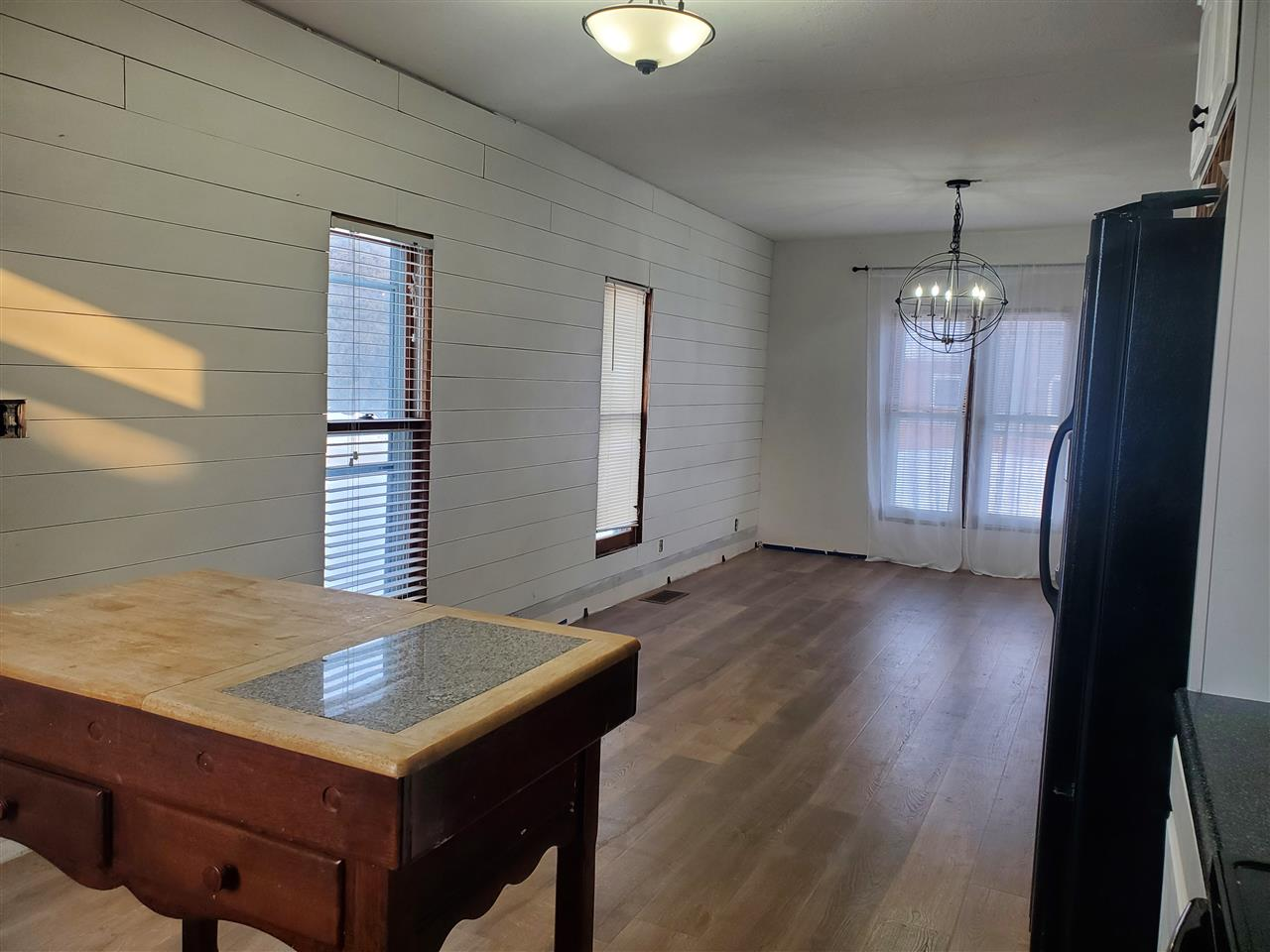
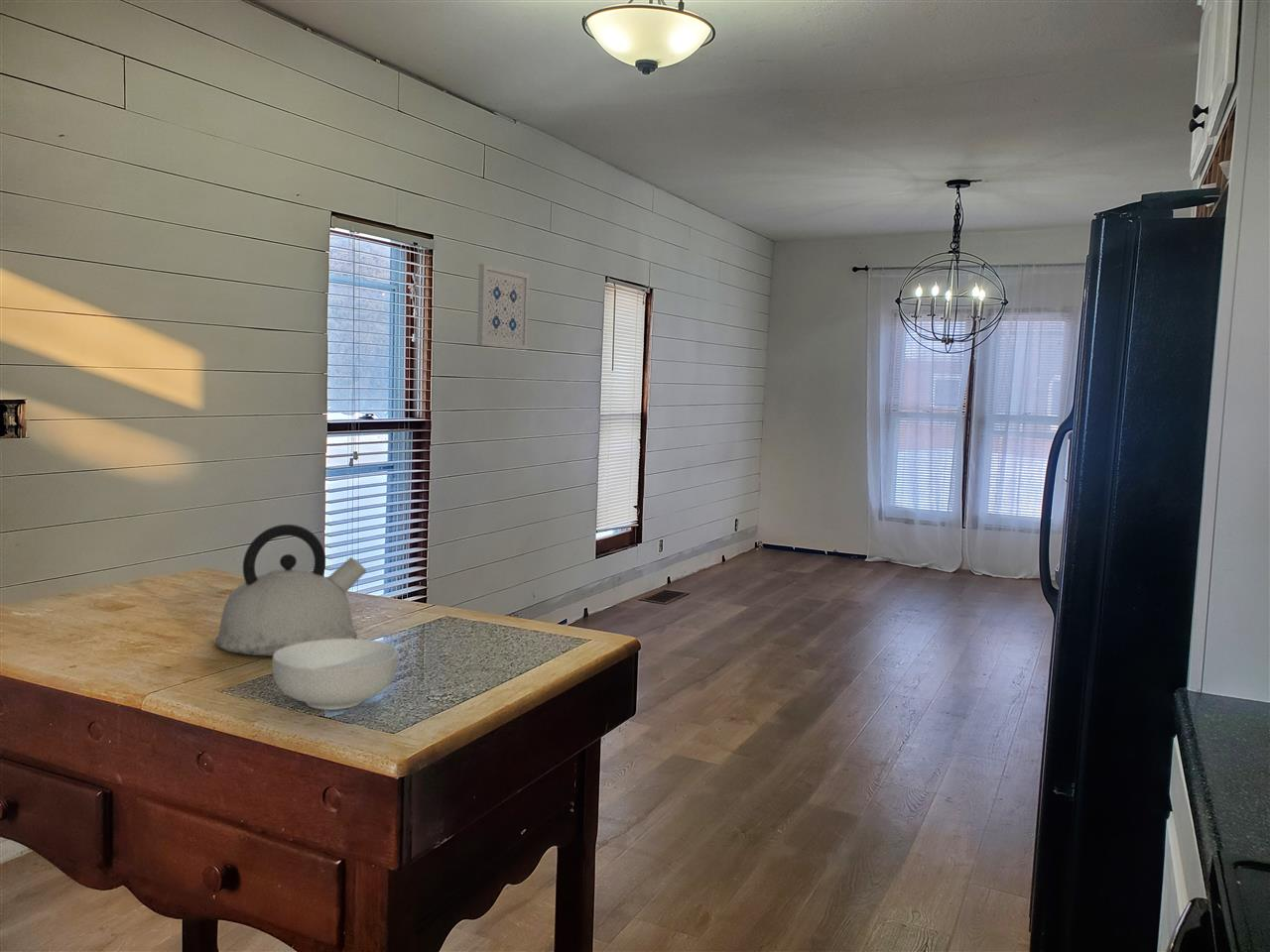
+ kettle [214,524,367,656]
+ cereal bowl [271,638,399,711]
+ wall art [476,263,530,351]
